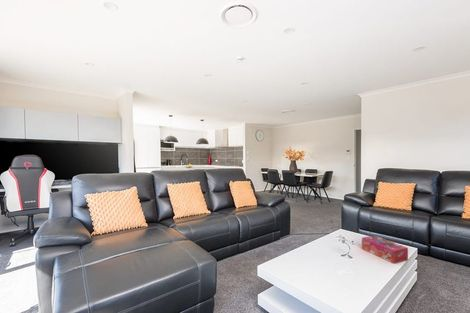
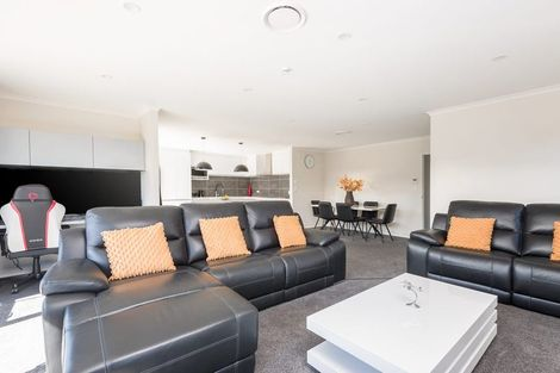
- tissue box [361,234,409,265]
